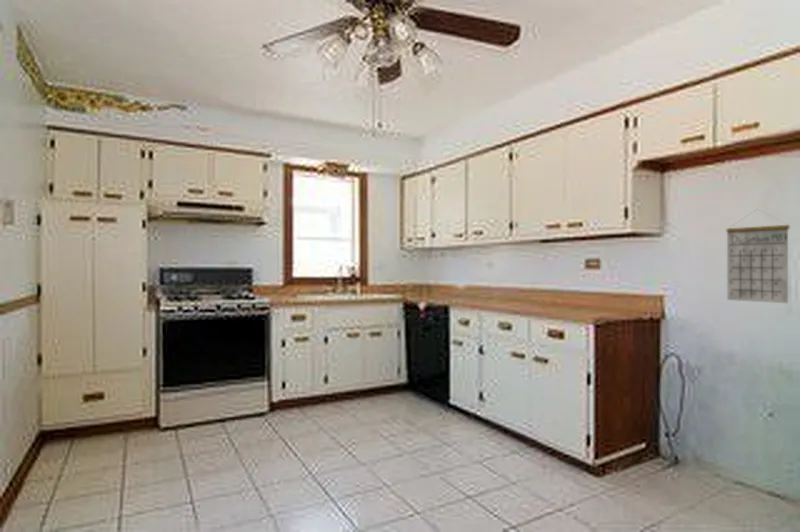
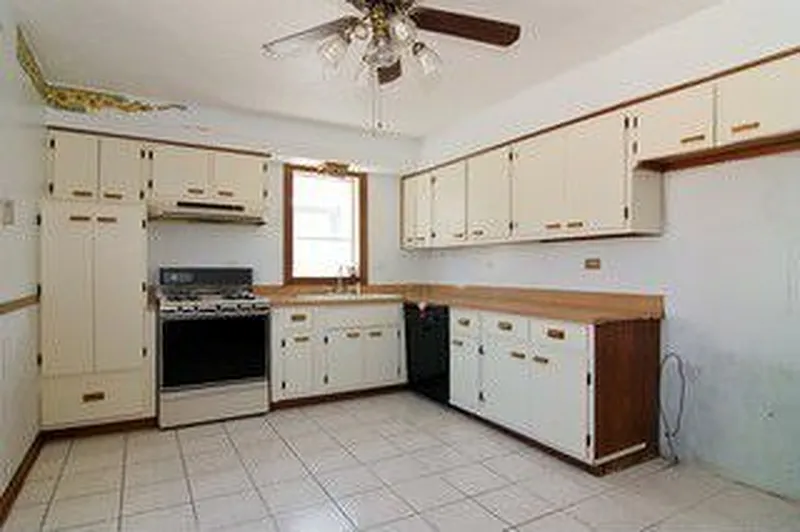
- calendar [725,209,791,304]
